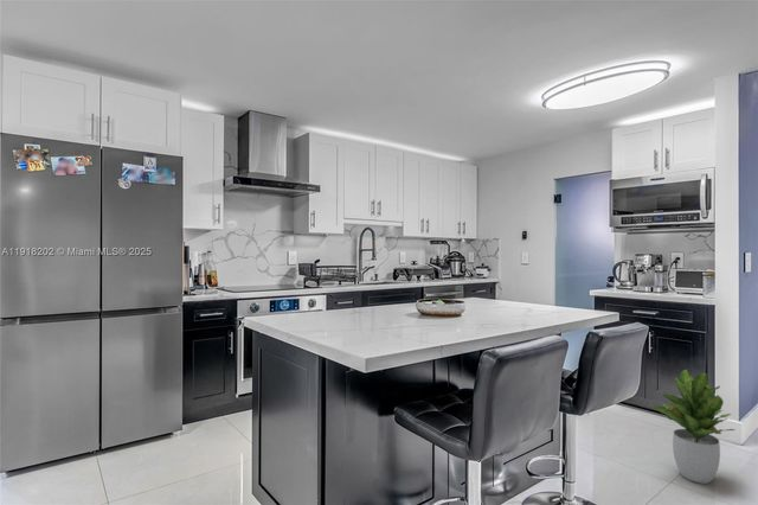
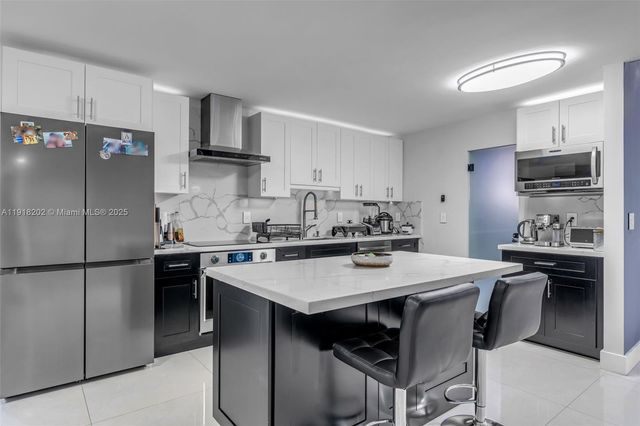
- potted plant [651,369,737,485]
